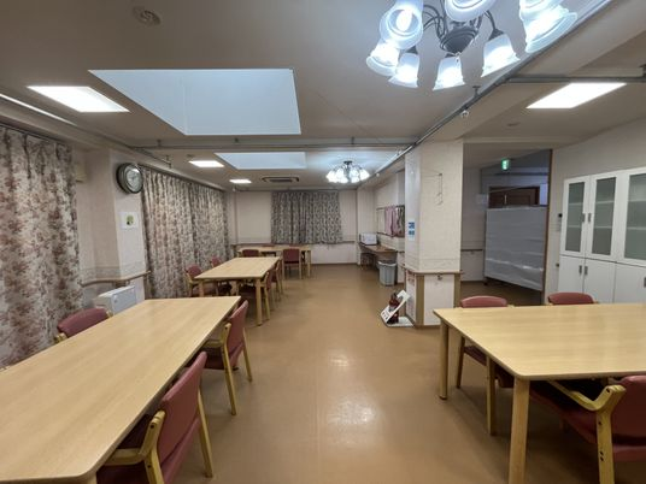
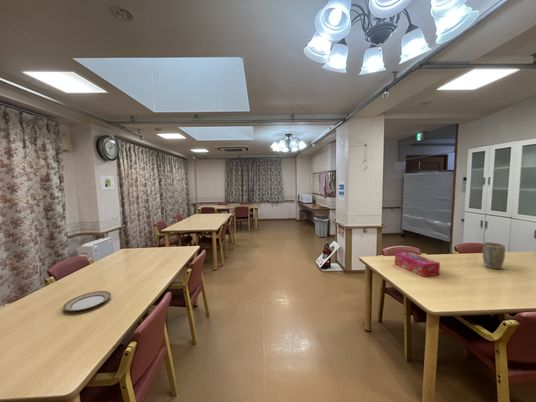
+ plate [62,290,112,312]
+ tissue box [394,251,441,278]
+ plant pot [481,241,506,270]
